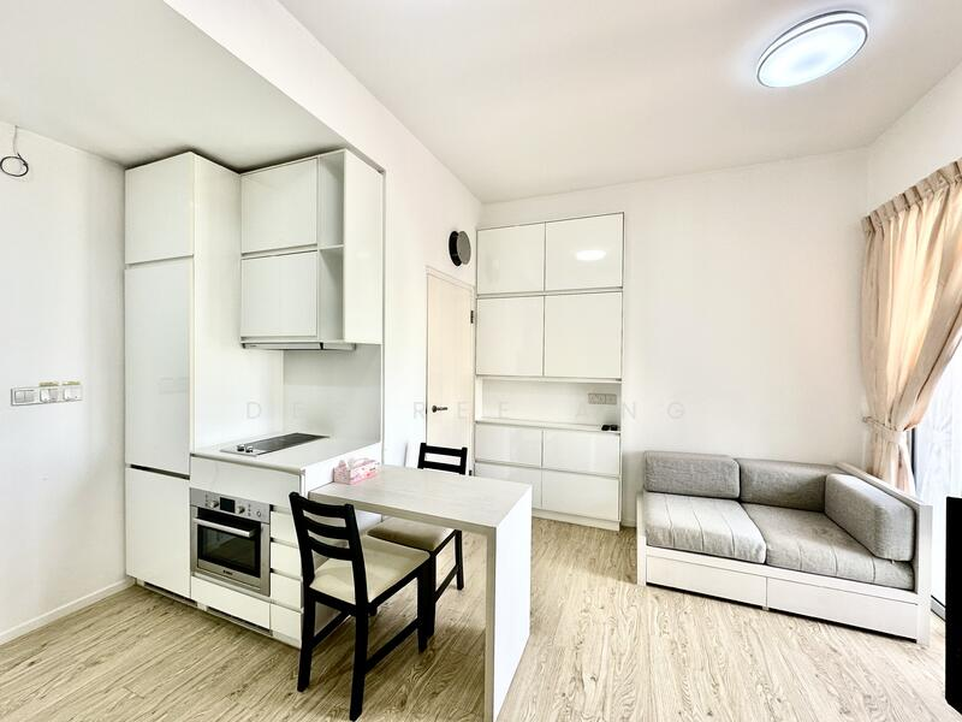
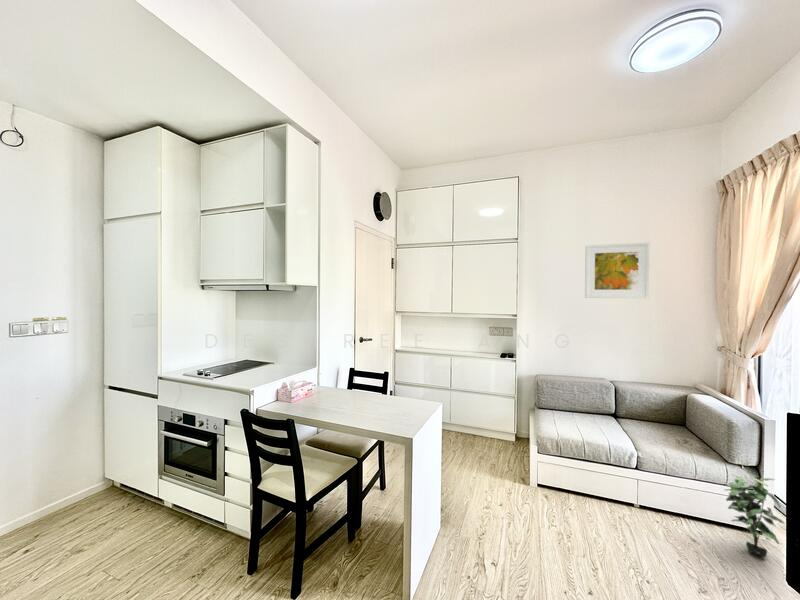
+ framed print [584,241,650,299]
+ potted plant [723,473,785,558]
